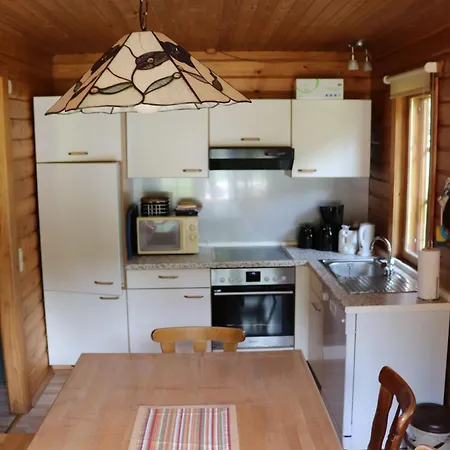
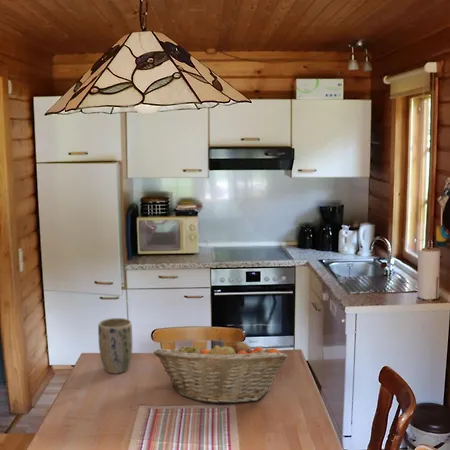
+ plant pot [97,317,133,374]
+ fruit basket [153,337,289,405]
